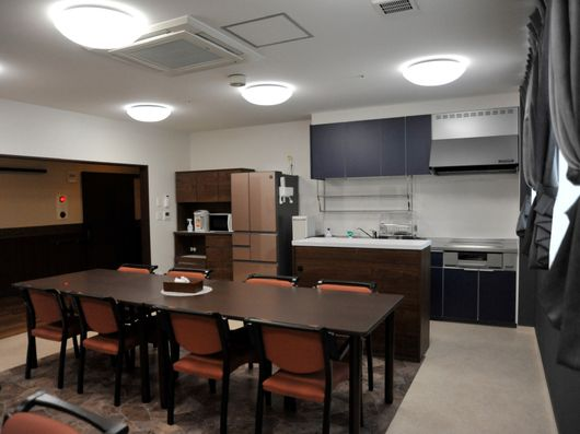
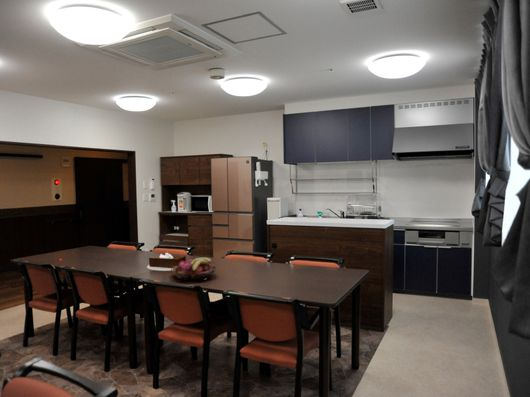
+ fruit basket [170,256,218,281]
